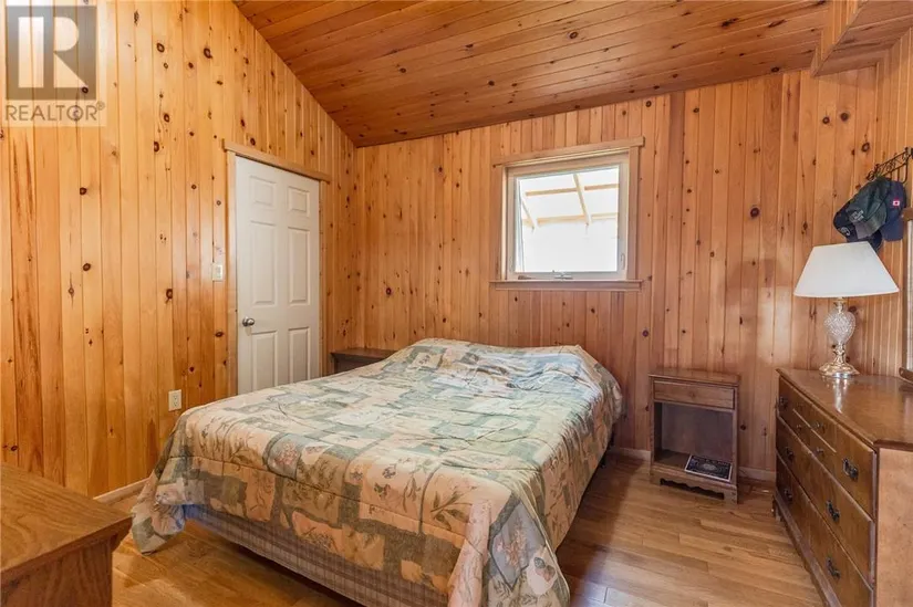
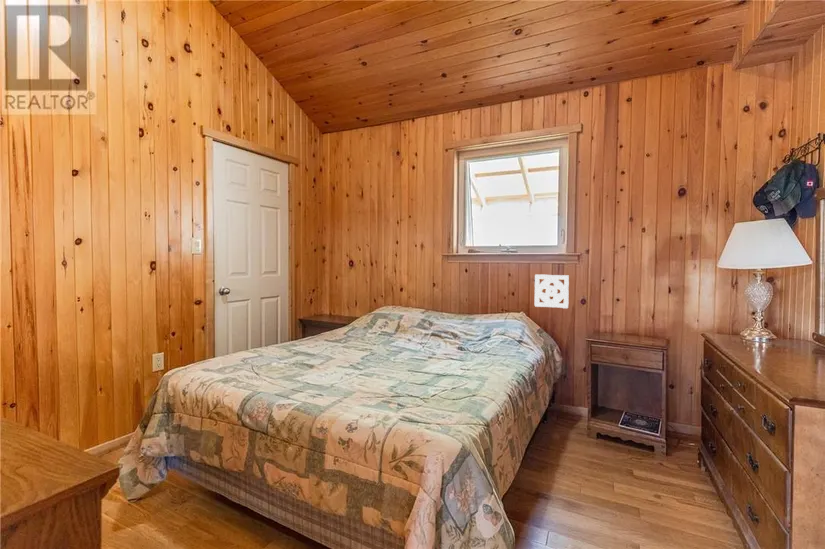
+ wall ornament [534,274,570,309]
